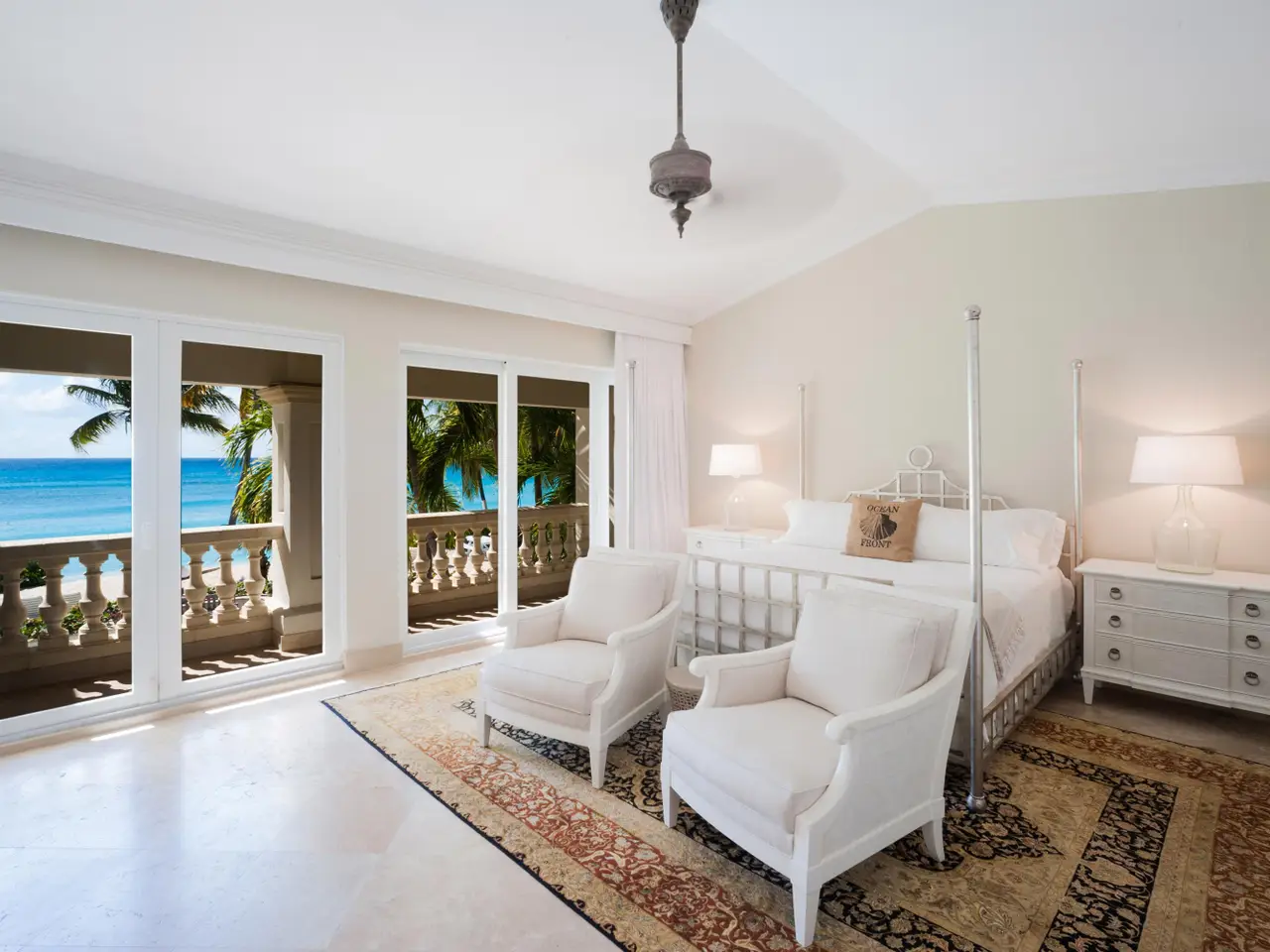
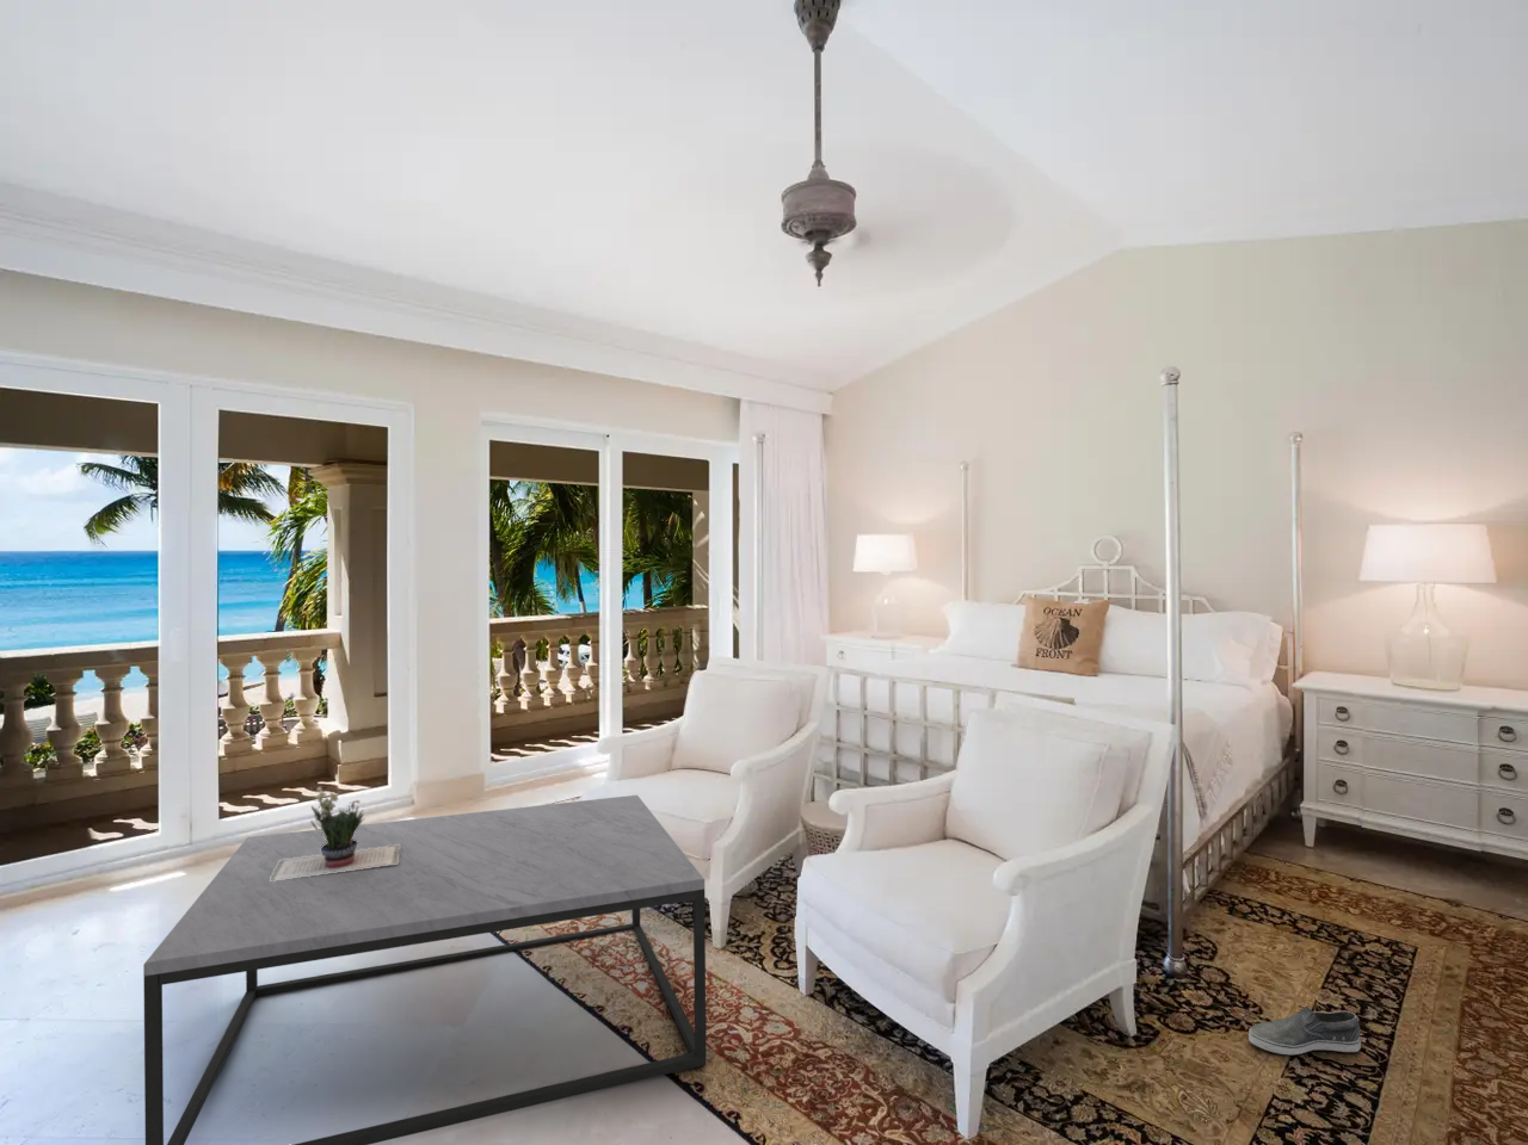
+ potted flower [270,787,399,882]
+ shoe [1248,1004,1362,1056]
+ coffee table [142,794,707,1145]
